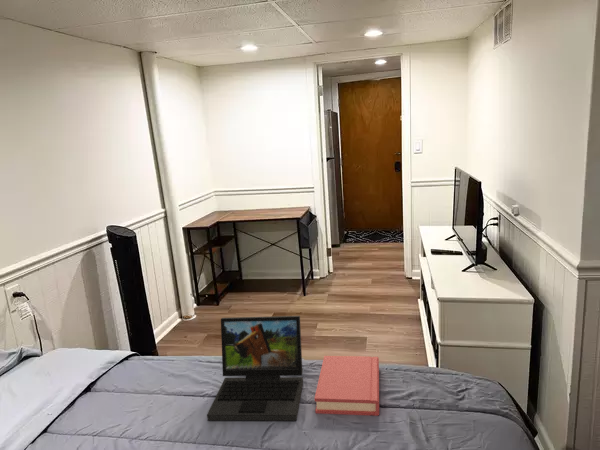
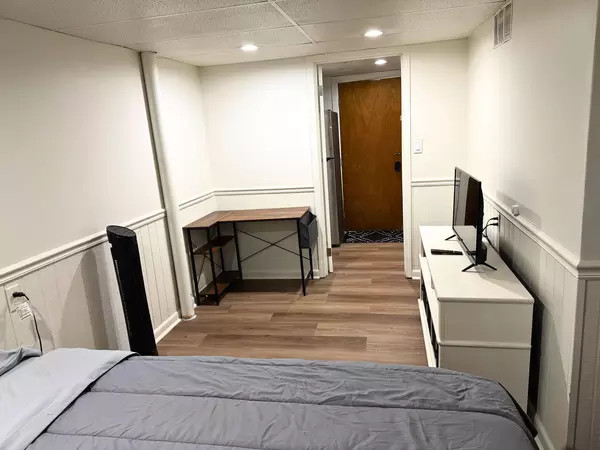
- hardback book [313,355,380,417]
- laptop [206,315,304,422]
